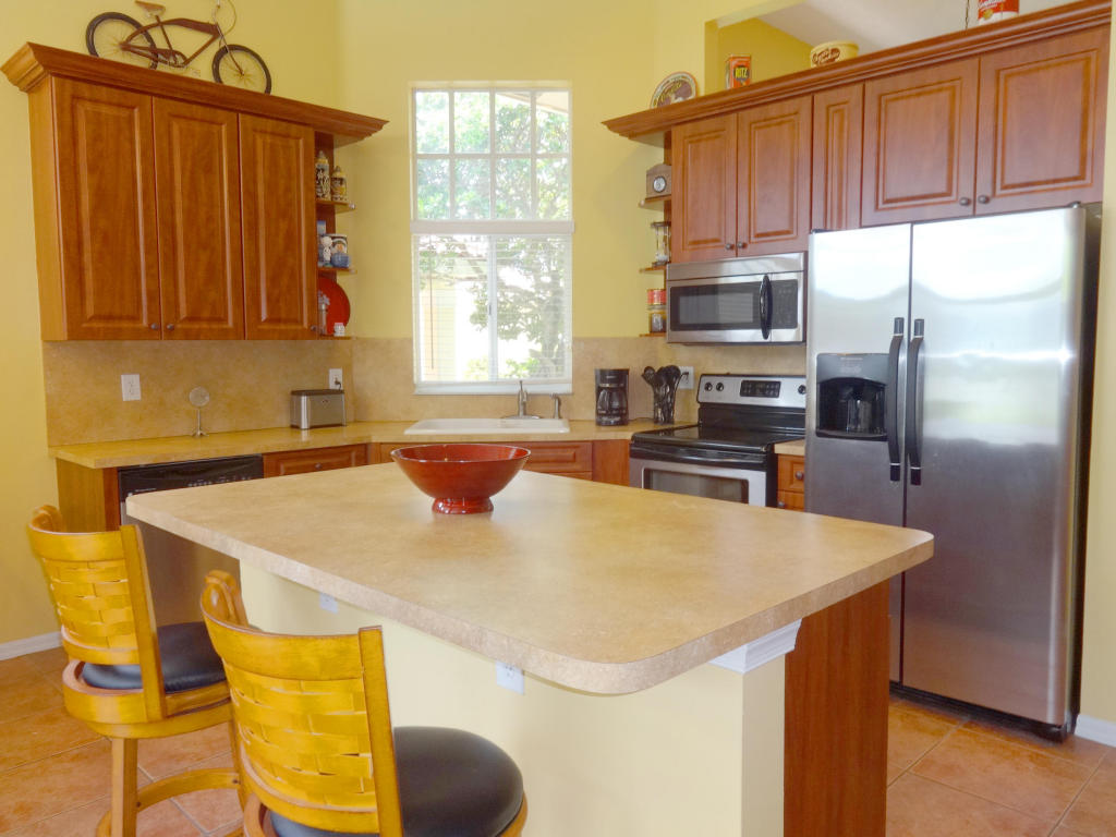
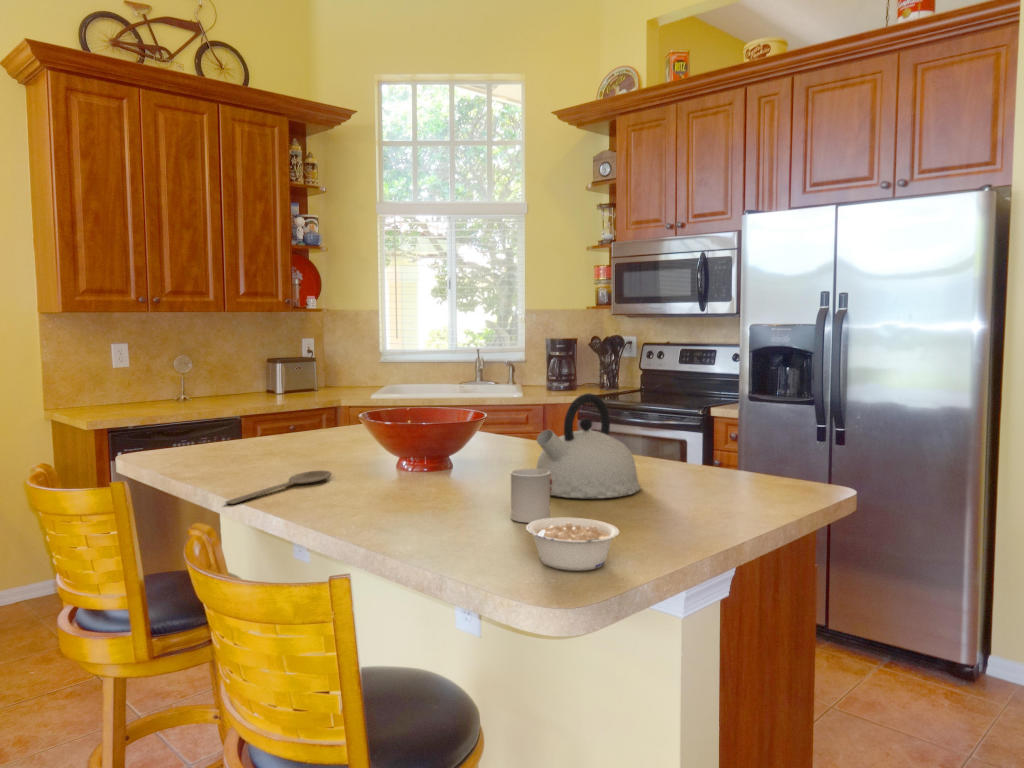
+ legume [525,517,621,572]
+ cup [510,468,552,524]
+ wooden spoon [224,469,333,505]
+ kettle [535,392,642,499]
